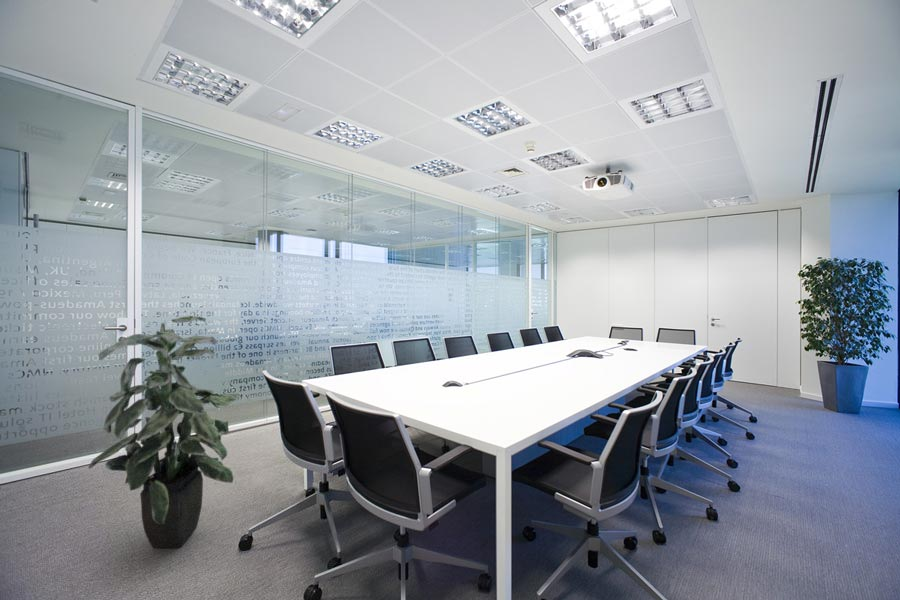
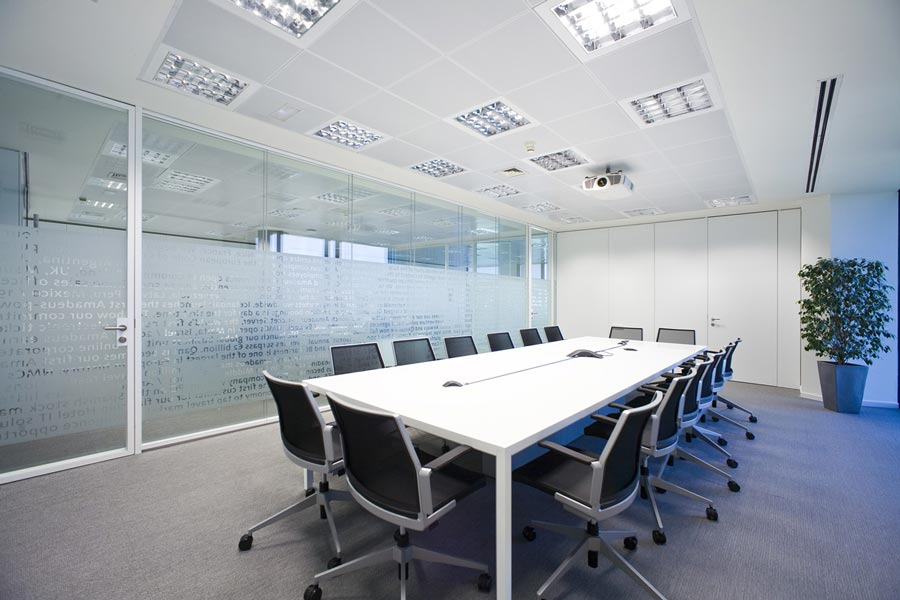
- indoor plant [87,315,242,549]
